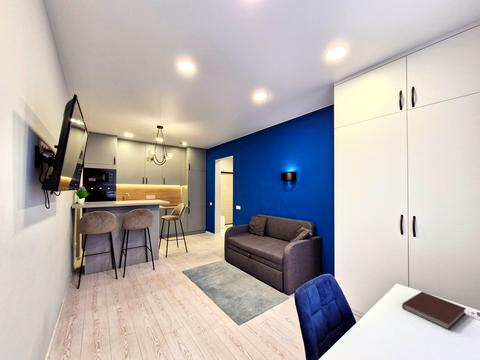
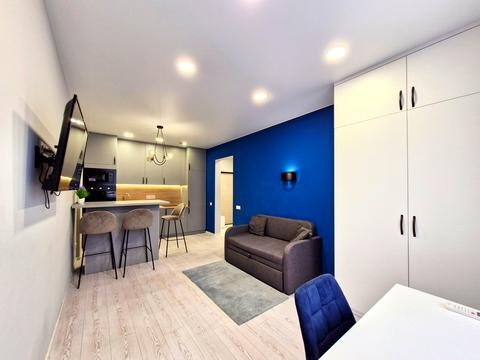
- notebook [401,291,467,331]
